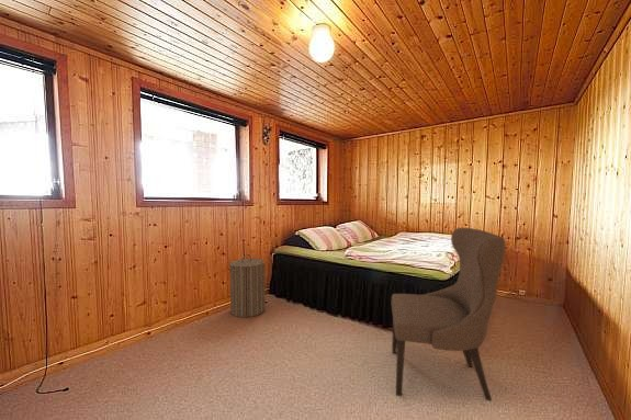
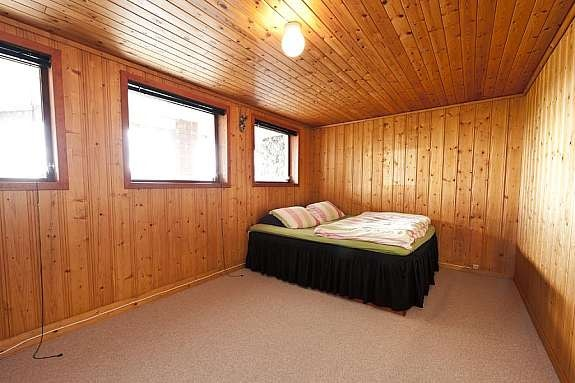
- laundry hamper [227,253,267,318]
- chair [391,227,506,402]
